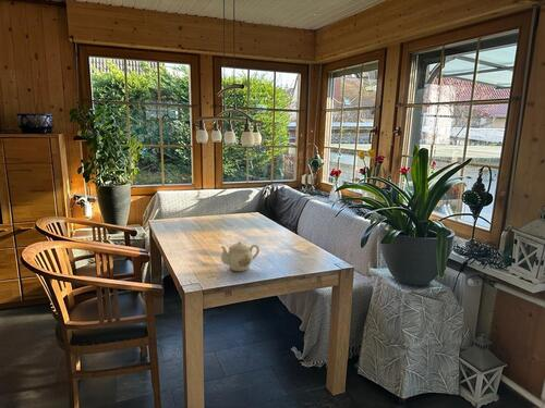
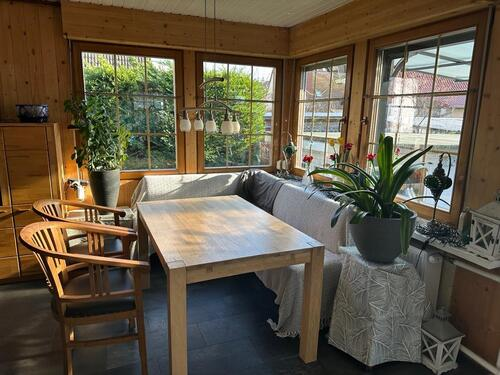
- teapot [220,240,261,272]
